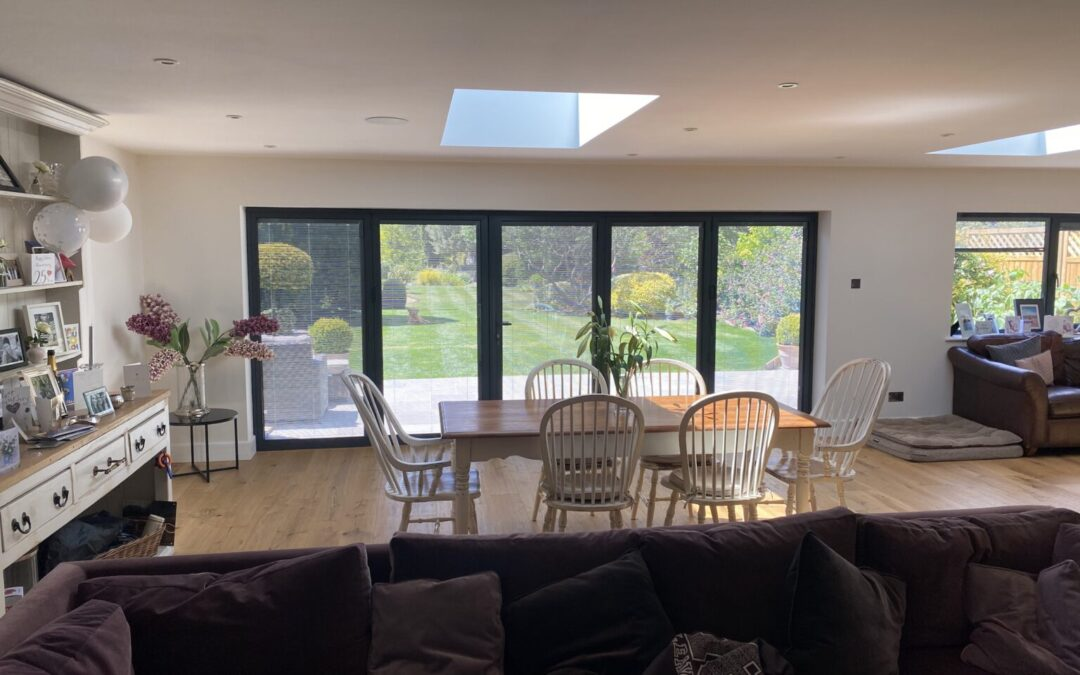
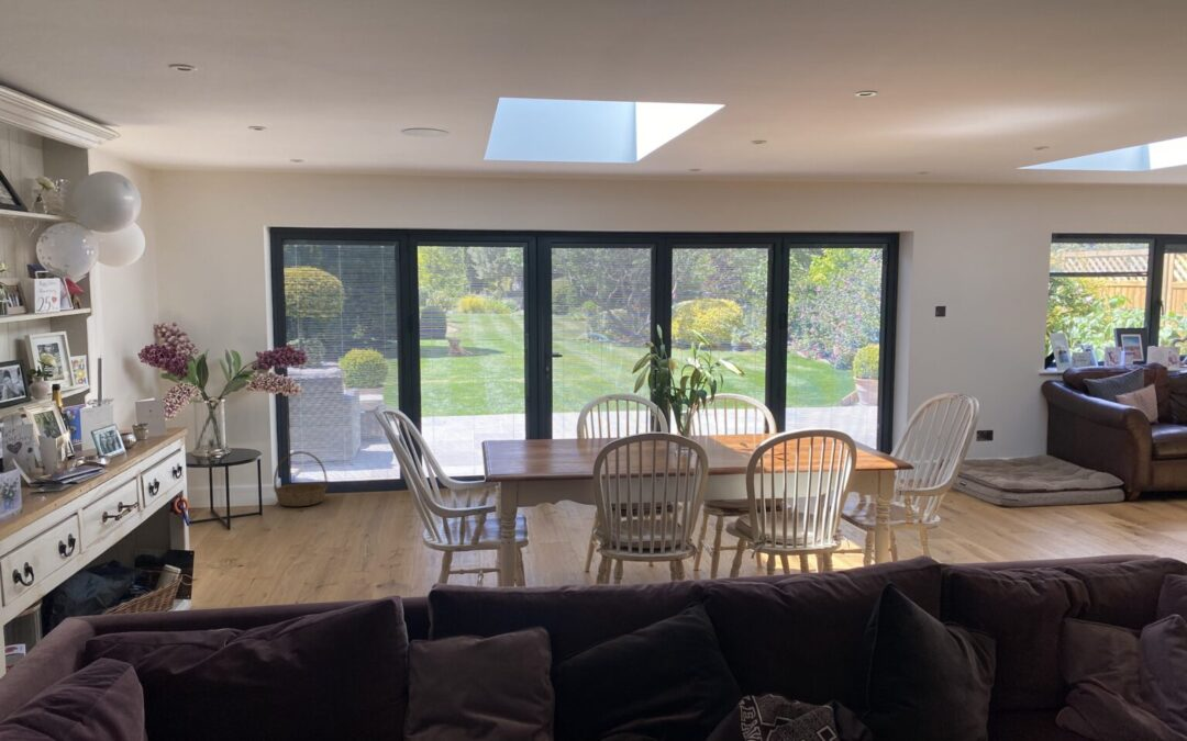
+ basket [273,450,329,507]
